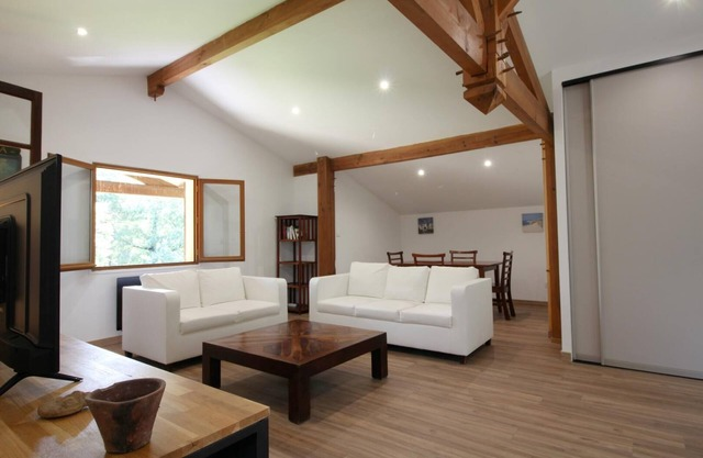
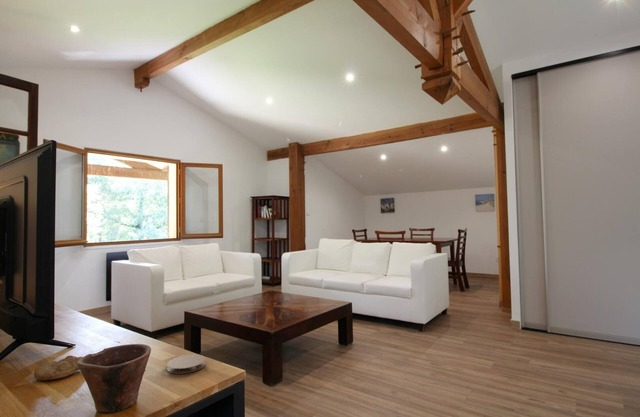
+ coaster [166,353,206,375]
